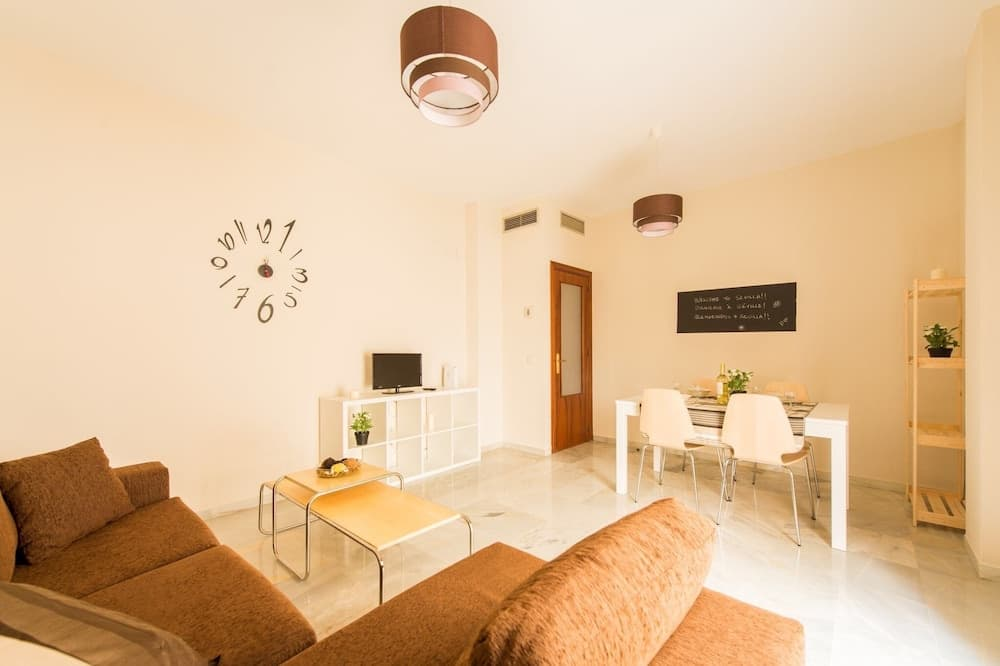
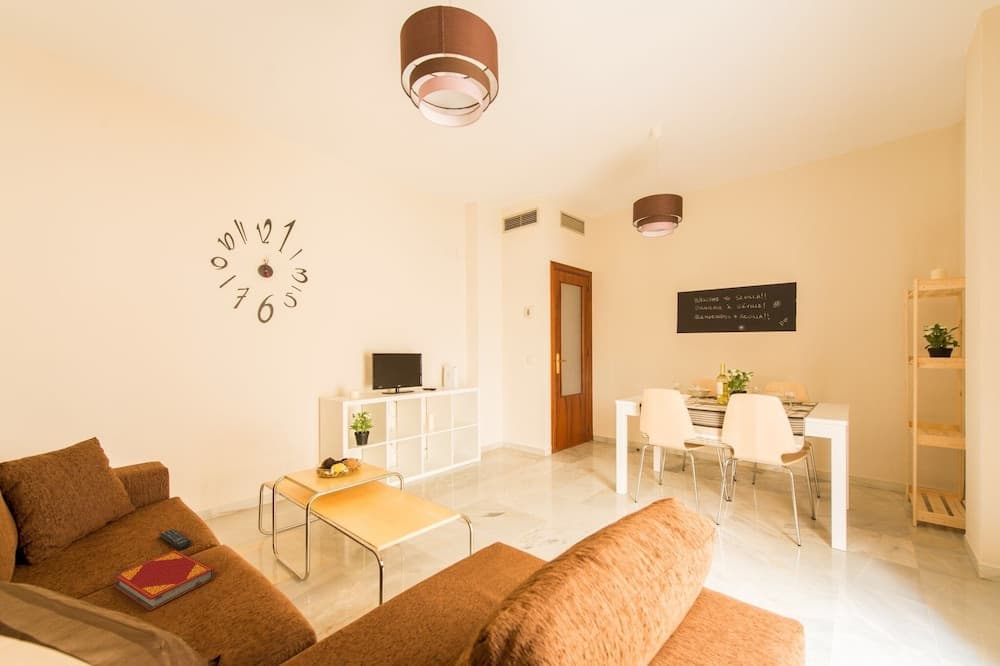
+ remote control [158,528,192,551]
+ hardback book [112,549,216,612]
